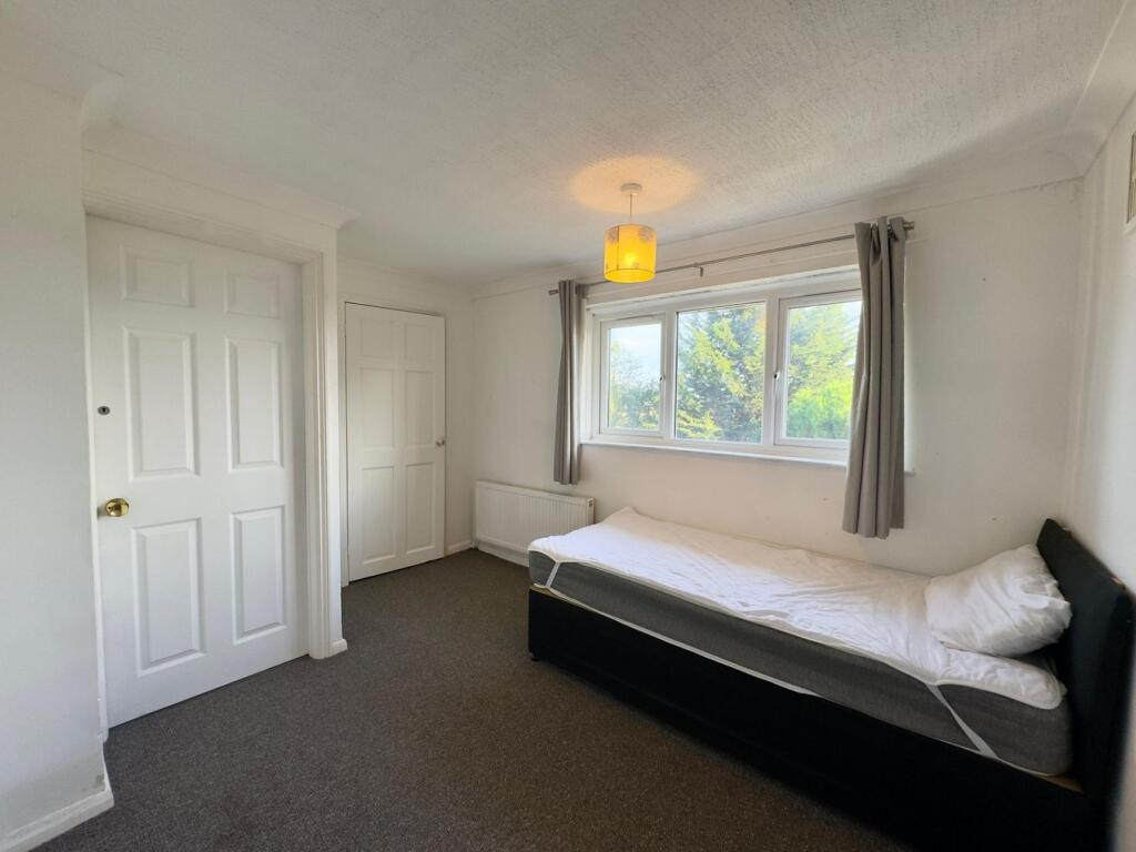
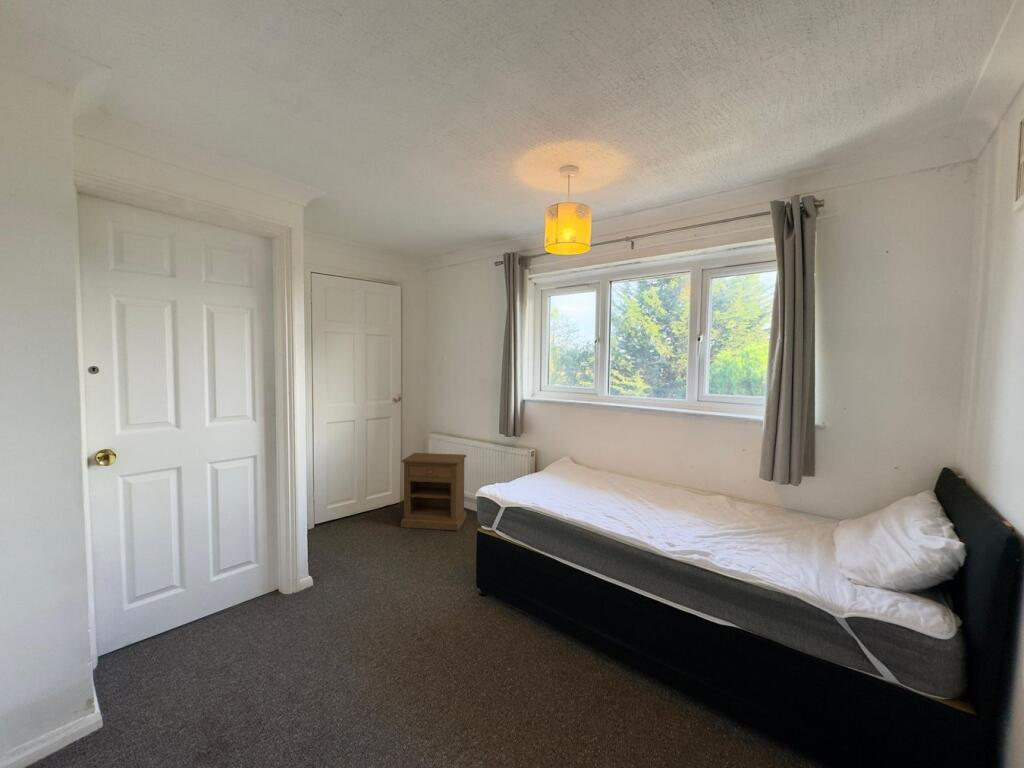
+ nightstand [400,452,467,532]
